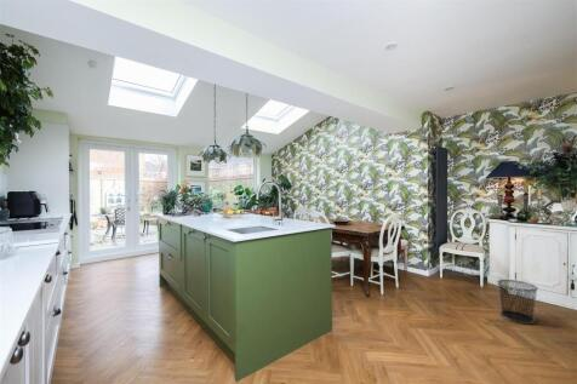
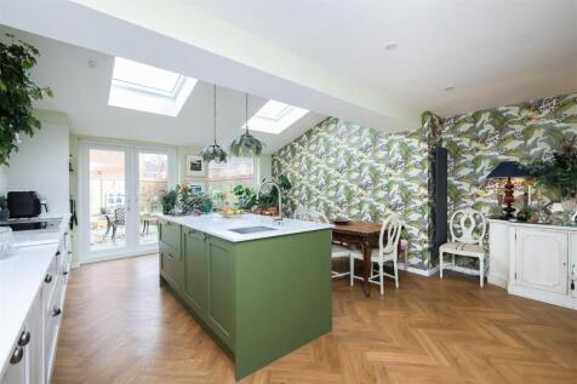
- waste bin [496,279,539,325]
